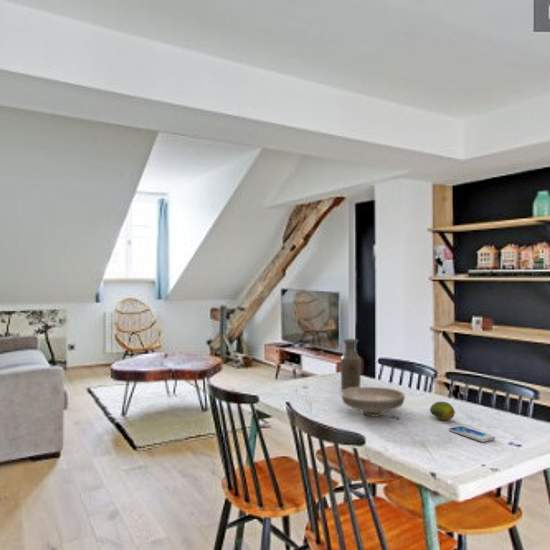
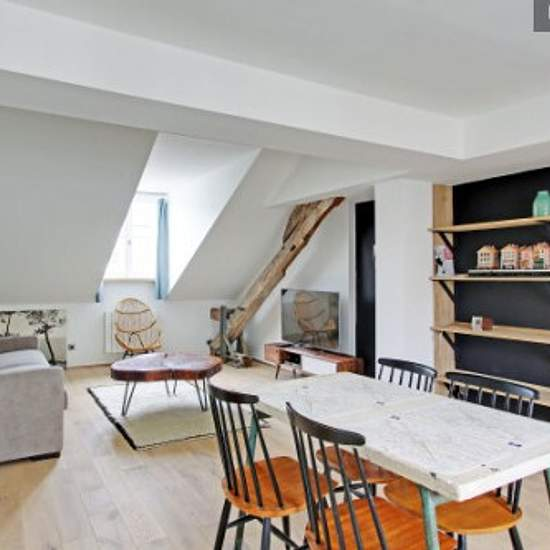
- smartphone [448,425,496,443]
- bowl [340,386,406,418]
- fruit [429,401,456,421]
- bottle [340,338,362,392]
